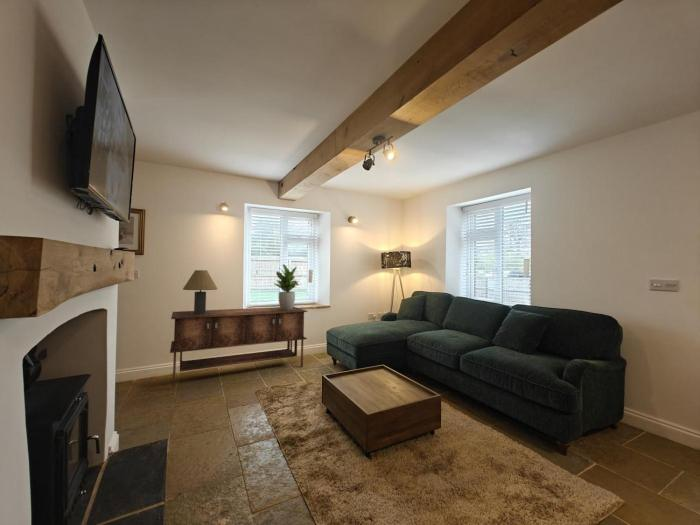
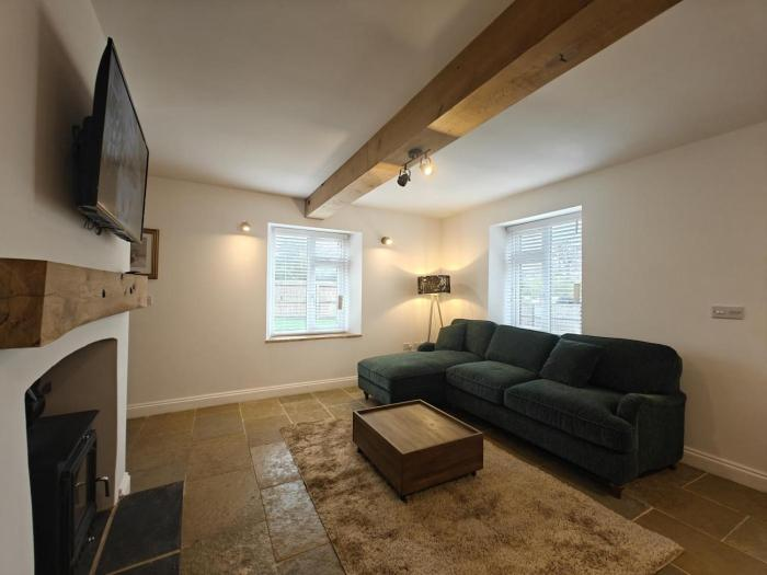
- table lamp [182,269,218,314]
- sideboard [169,306,308,388]
- potted plant [273,263,301,310]
